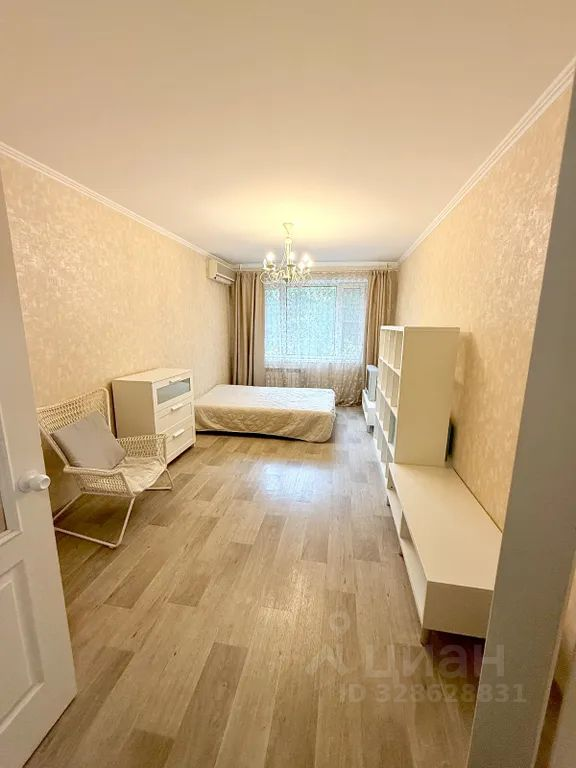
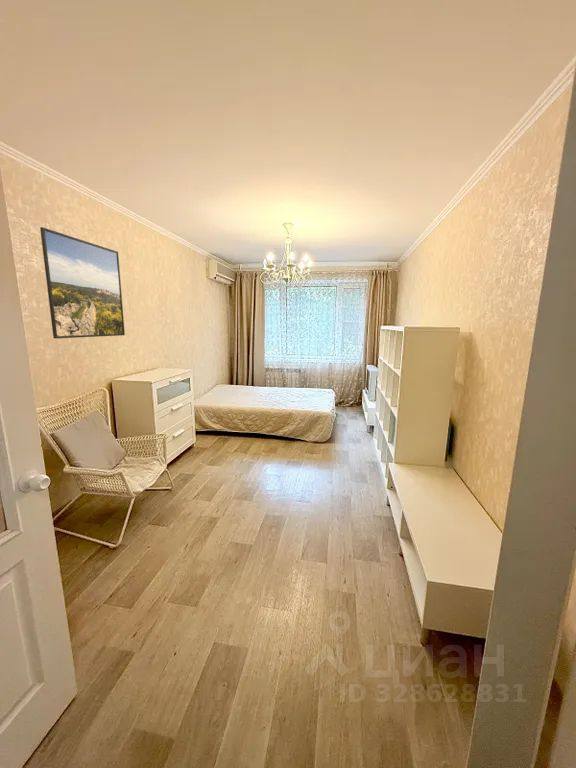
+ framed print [39,226,126,339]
